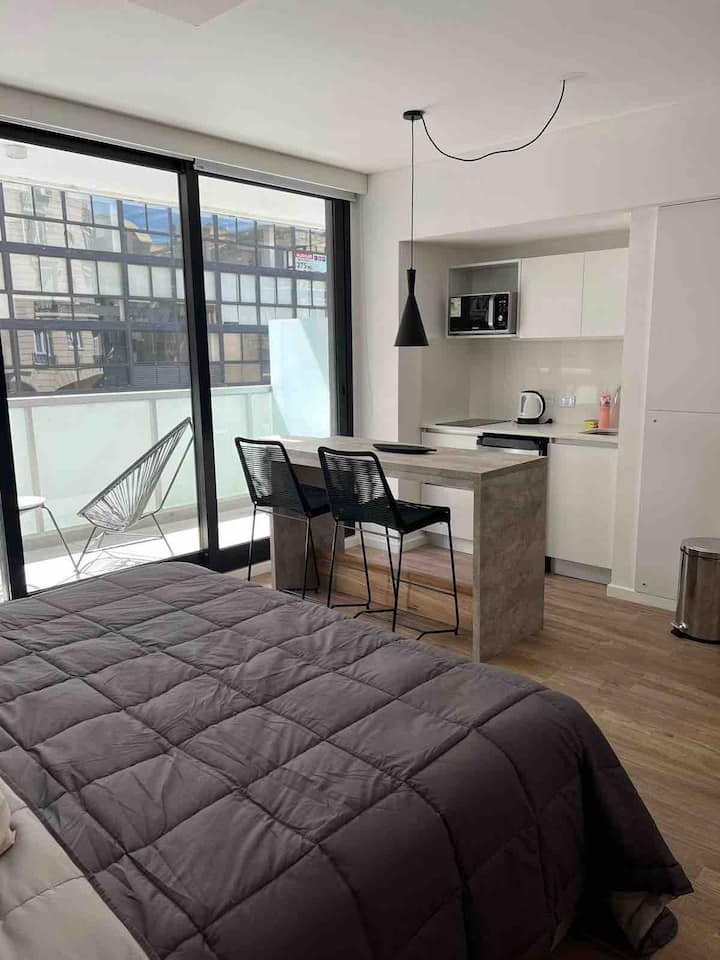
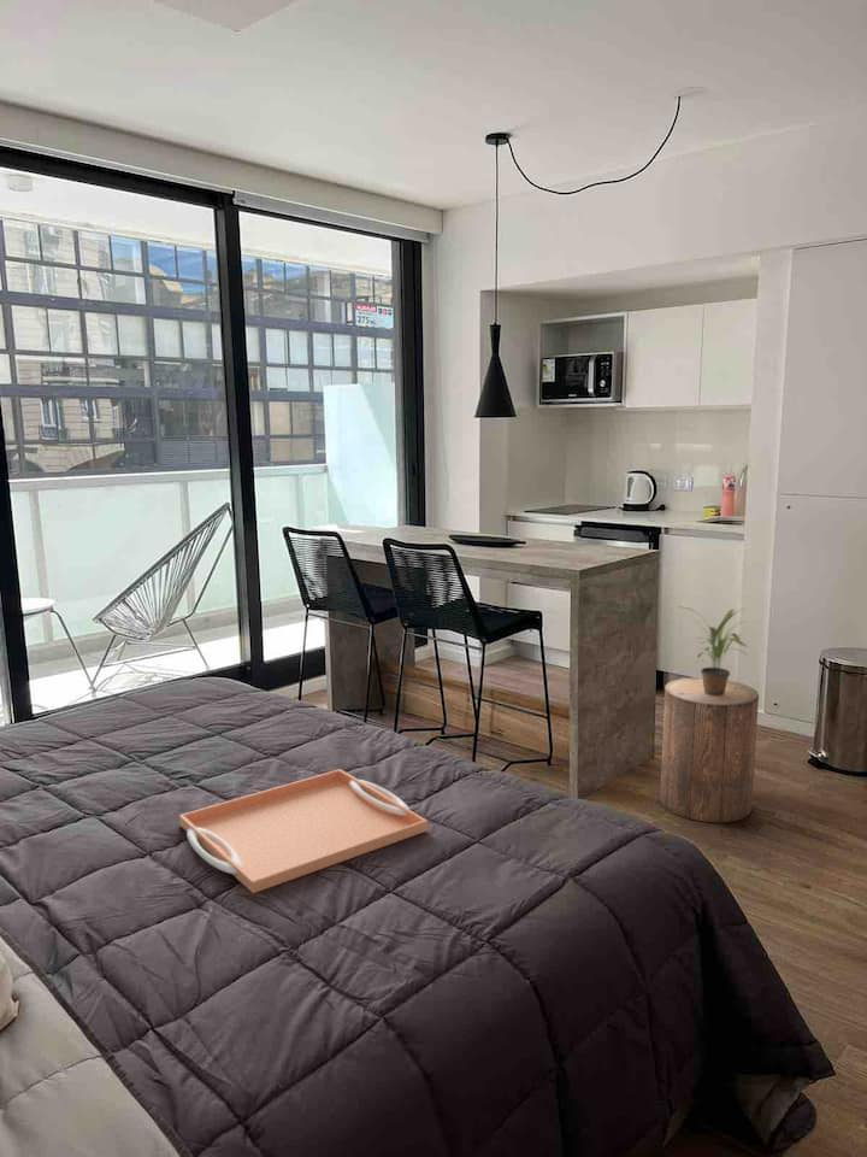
+ potted plant [677,605,749,697]
+ serving tray [178,768,429,894]
+ stool [659,676,760,823]
